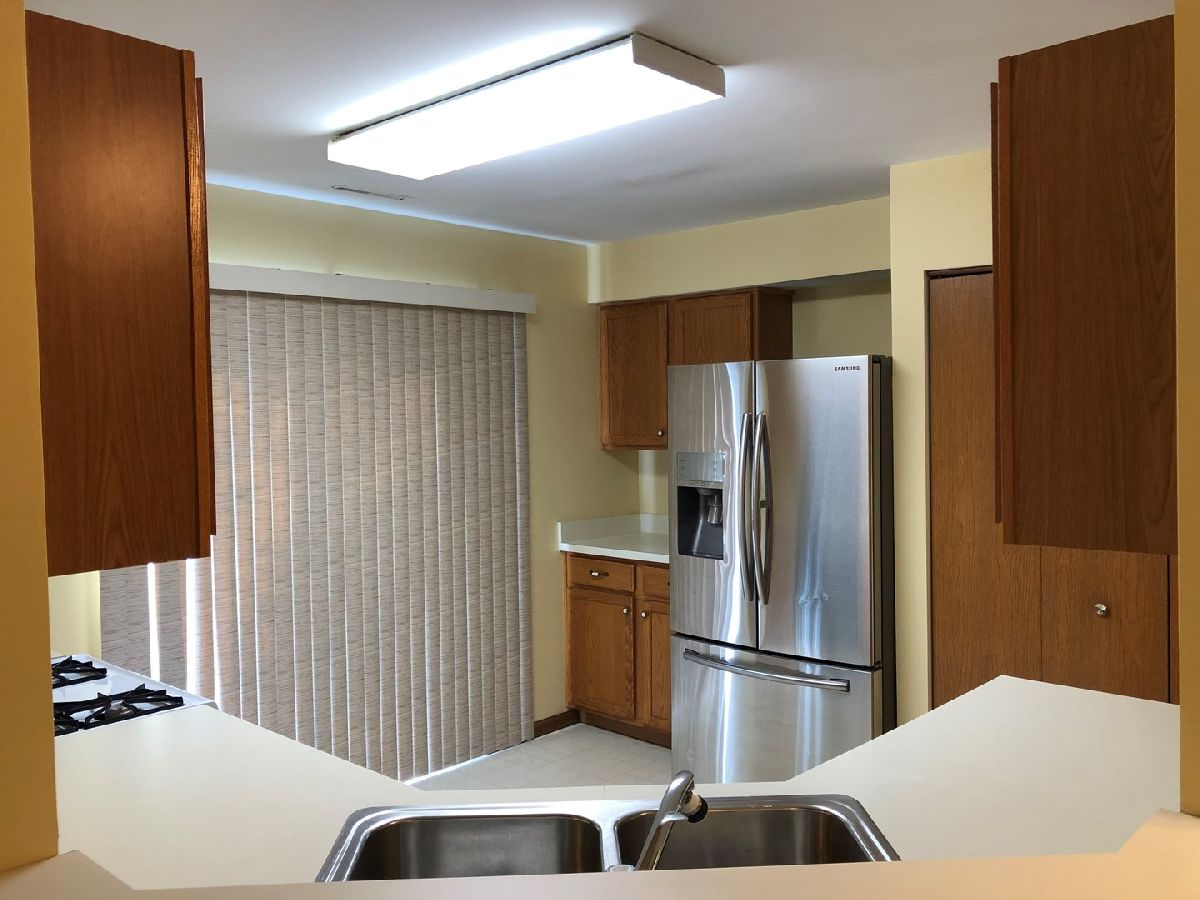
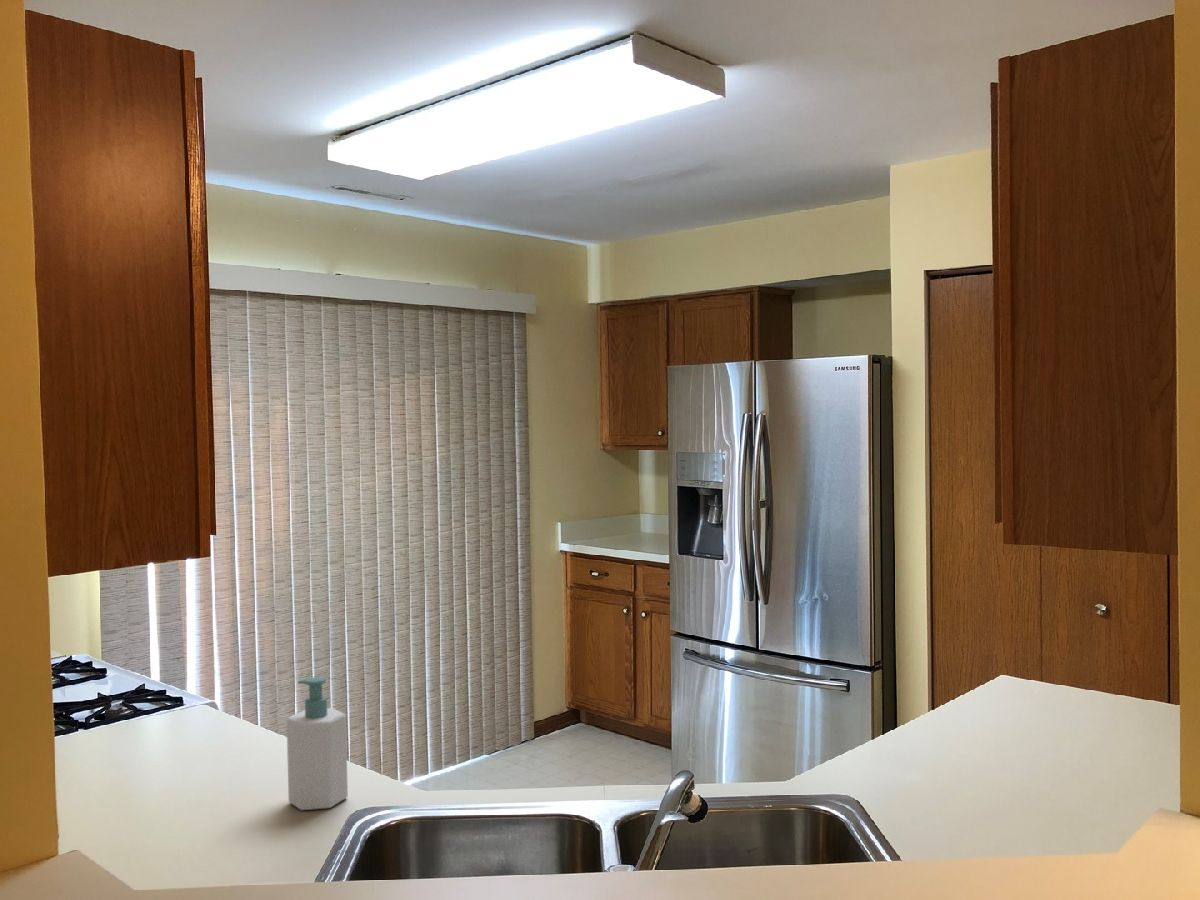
+ soap bottle [286,676,349,811]
